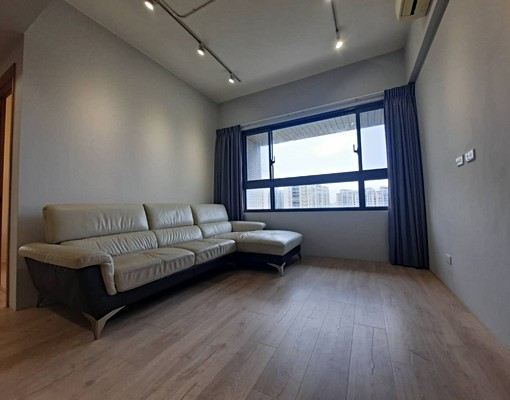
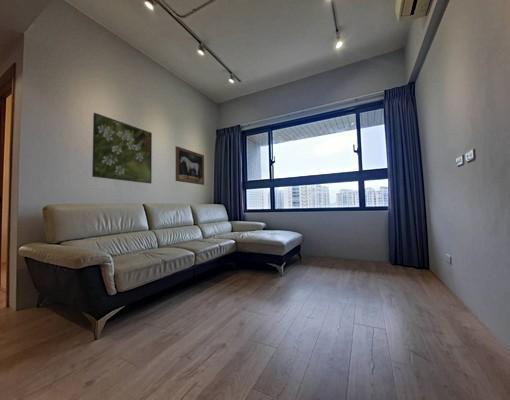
+ wall art [175,145,205,186]
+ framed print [91,112,153,185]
